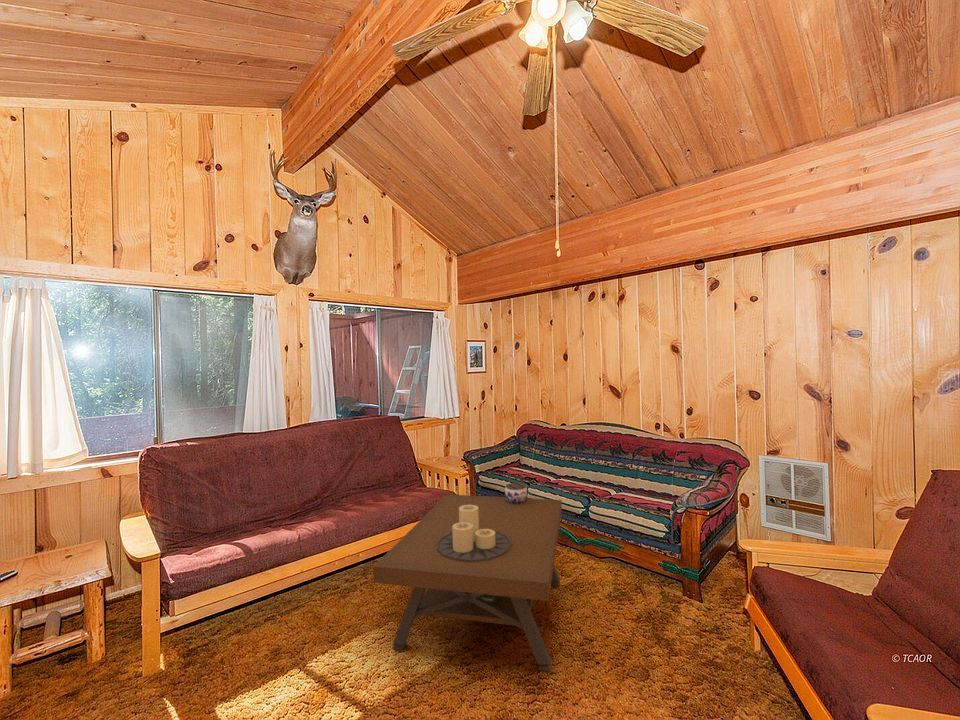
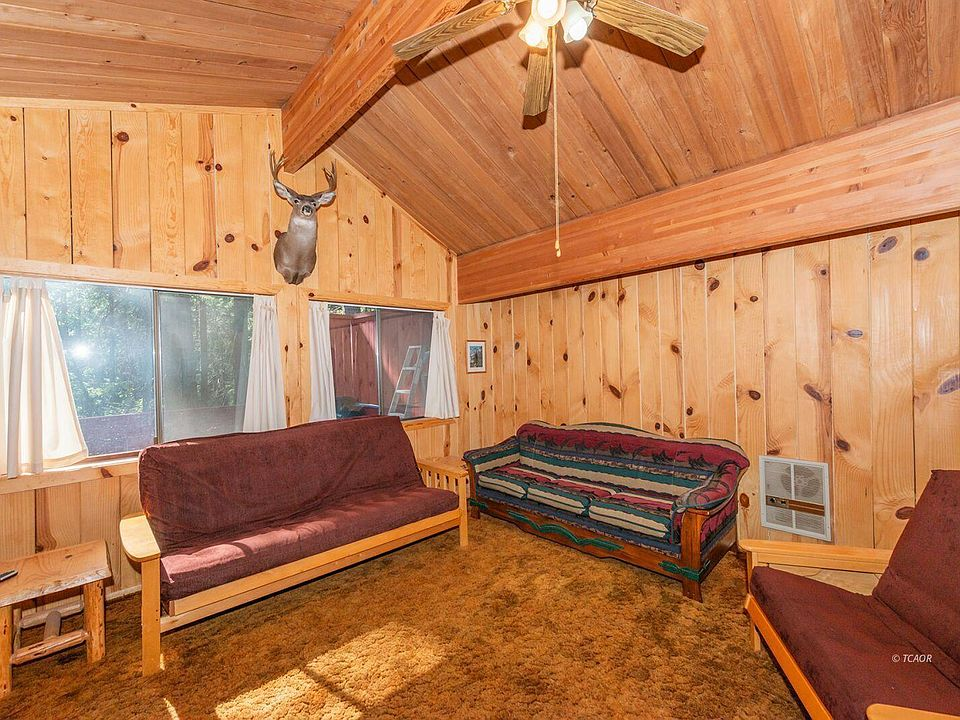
- jar [504,482,528,504]
- coffee table [372,493,563,672]
